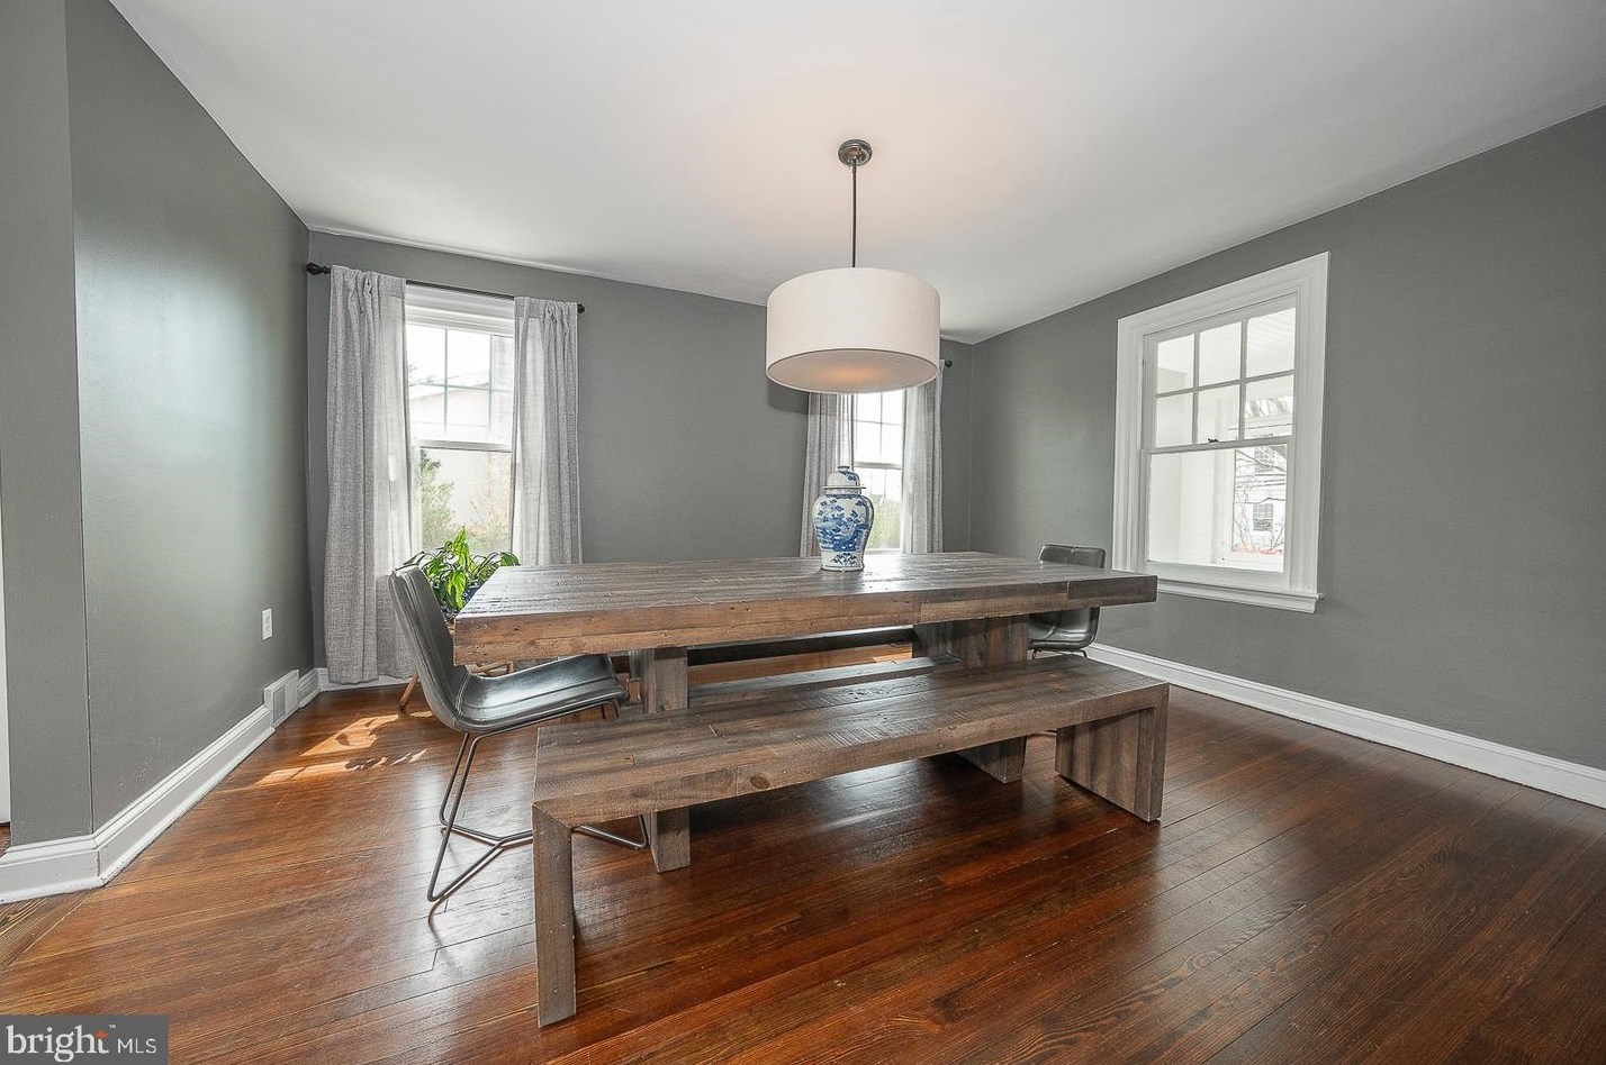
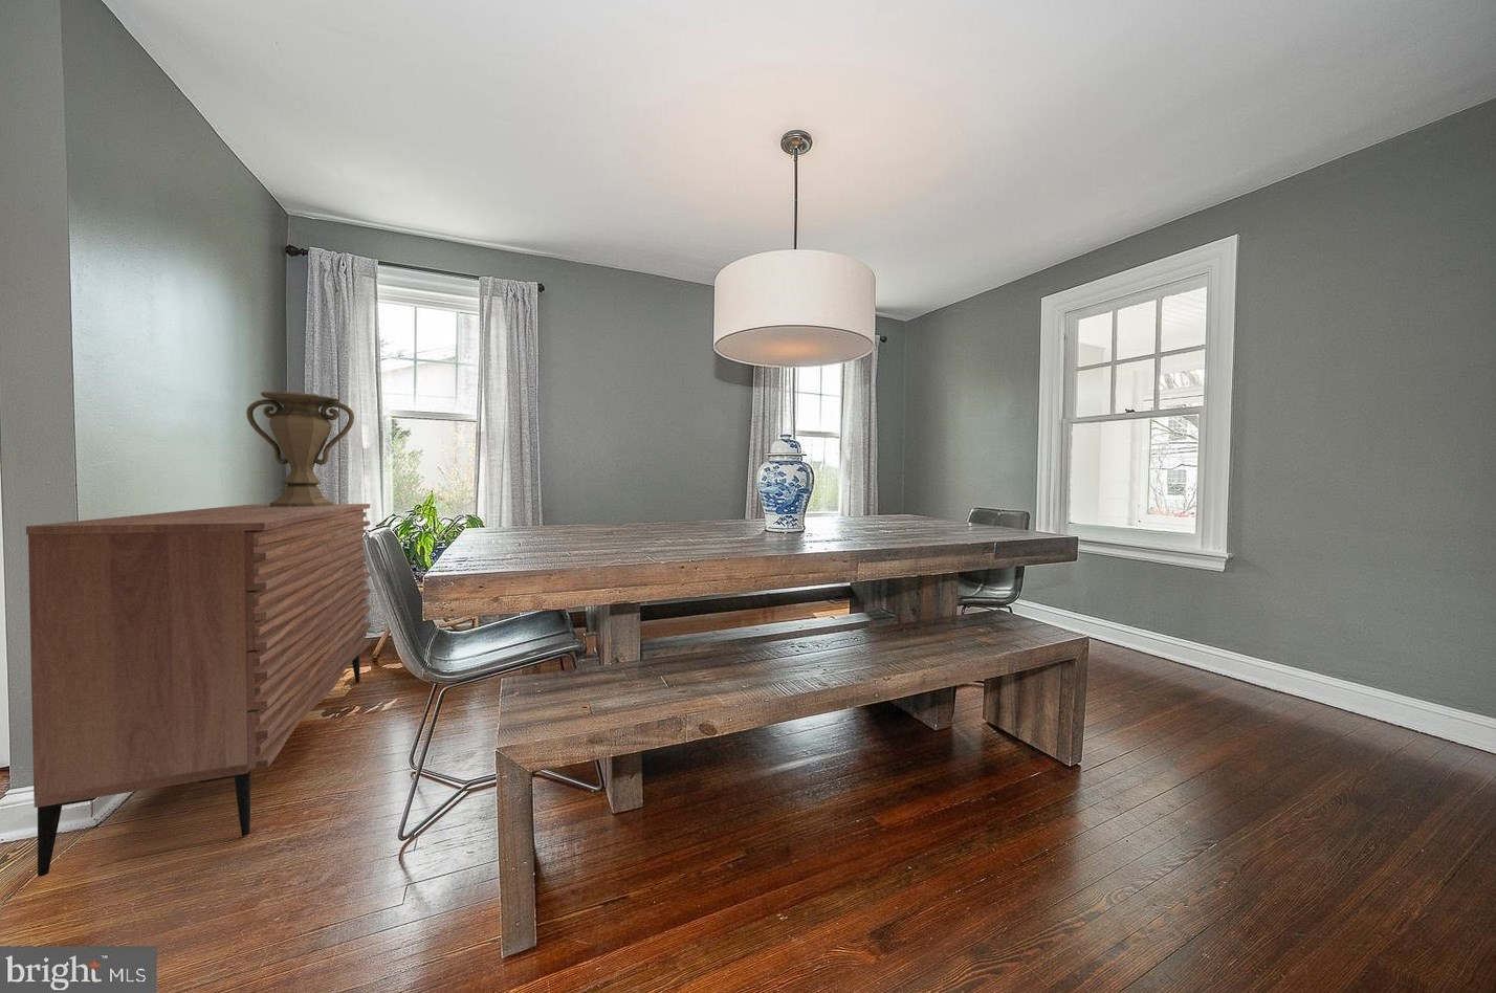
+ vase [245,391,355,506]
+ sideboard [25,503,372,878]
